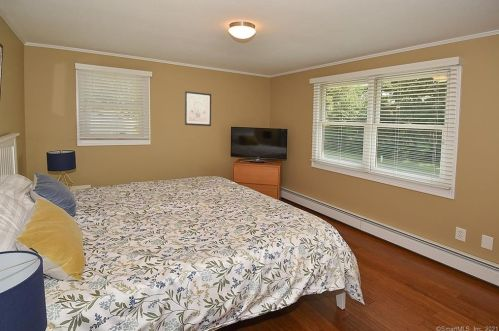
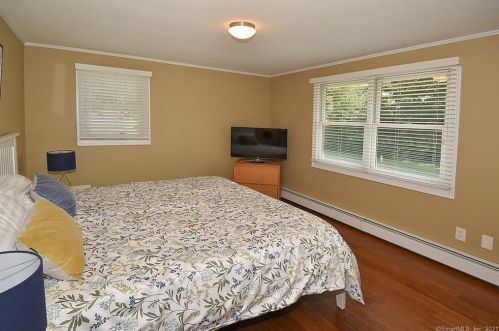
- wall art [184,90,212,127]
